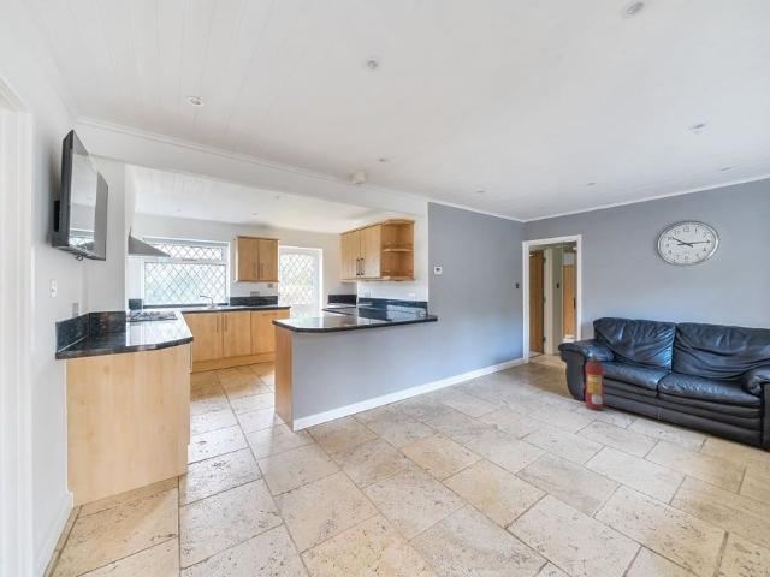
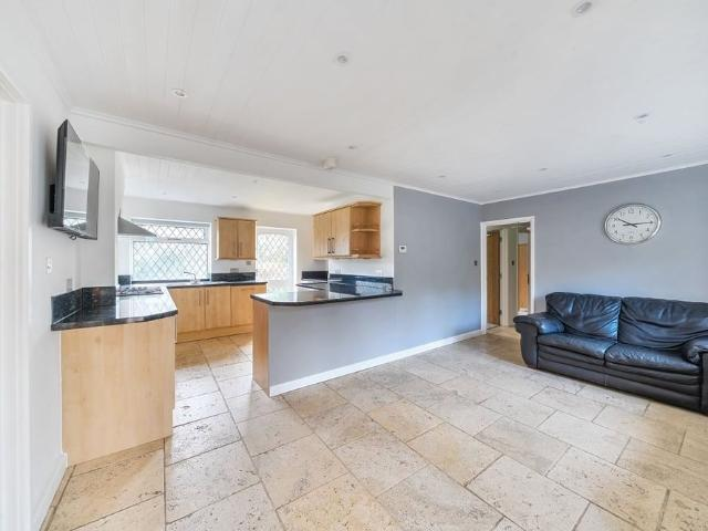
- fire extinguisher [581,353,608,412]
